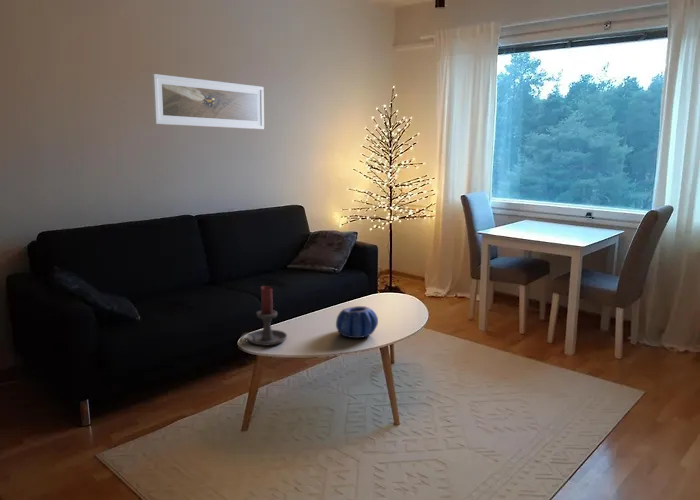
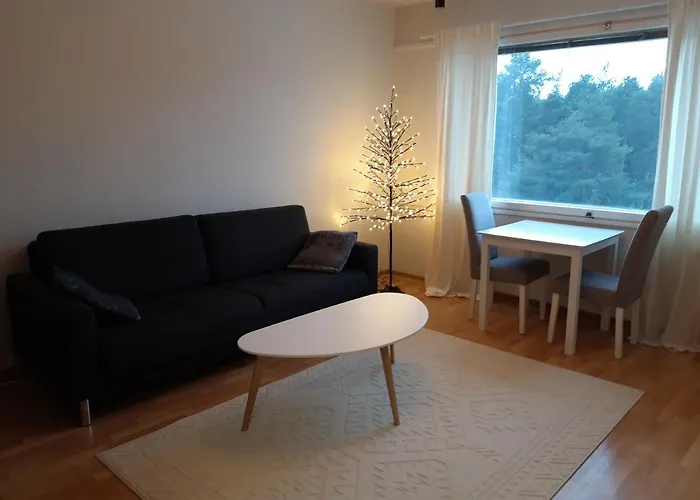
- candle holder [239,285,288,346]
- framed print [151,73,265,130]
- decorative bowl [335,305,379,339]
